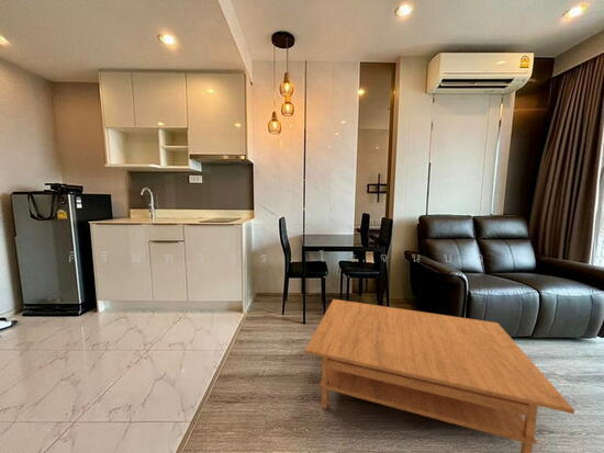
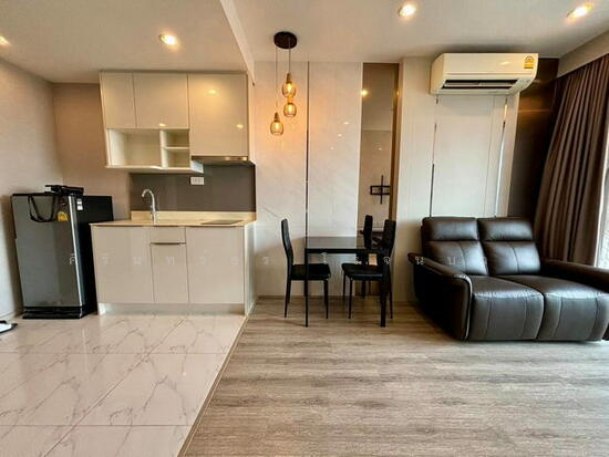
- coffee table [304,298,575,453]
